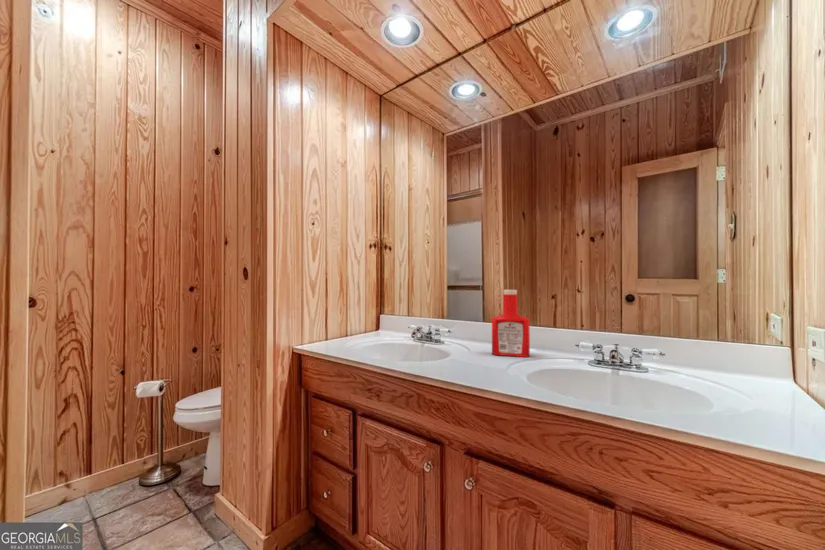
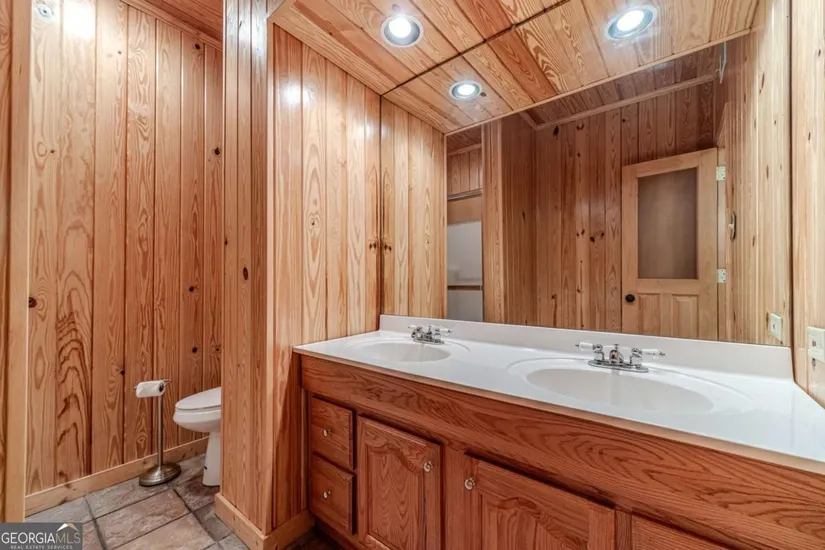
- soap bottle [491,289,531,358]
